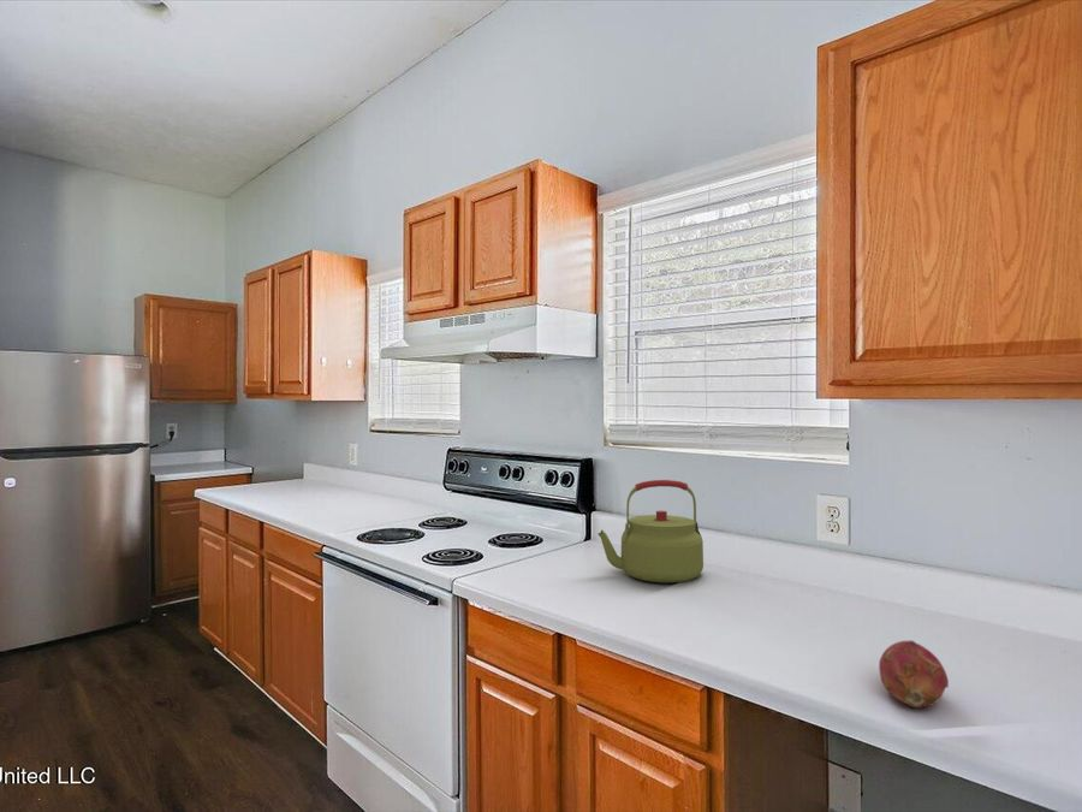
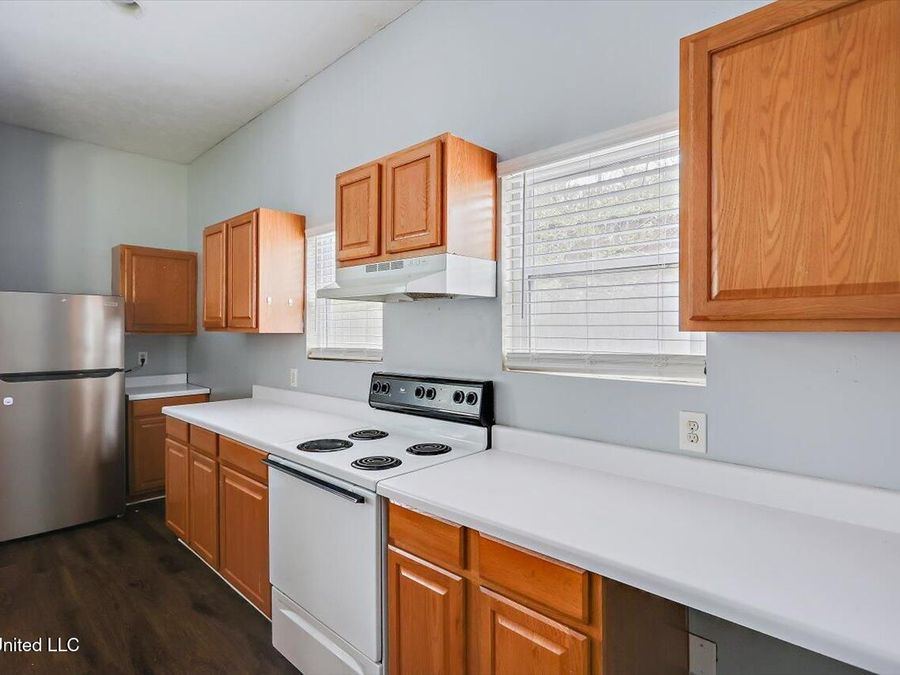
- kettle [596,479,705,583]
- fruit [878,639,950,710]
